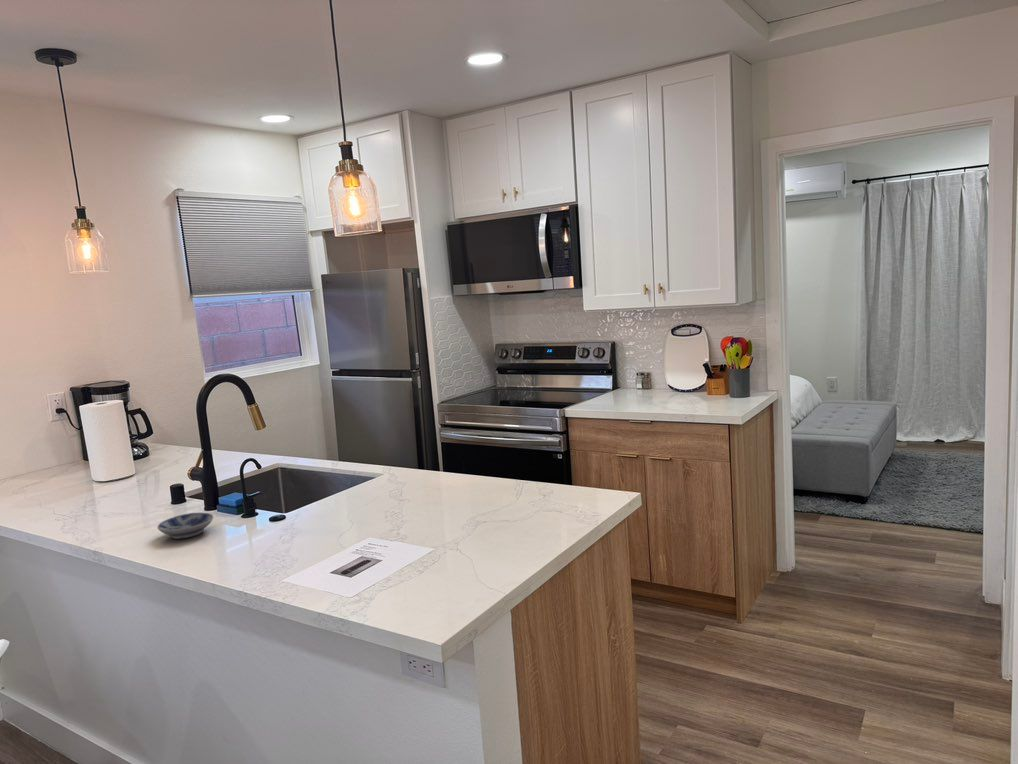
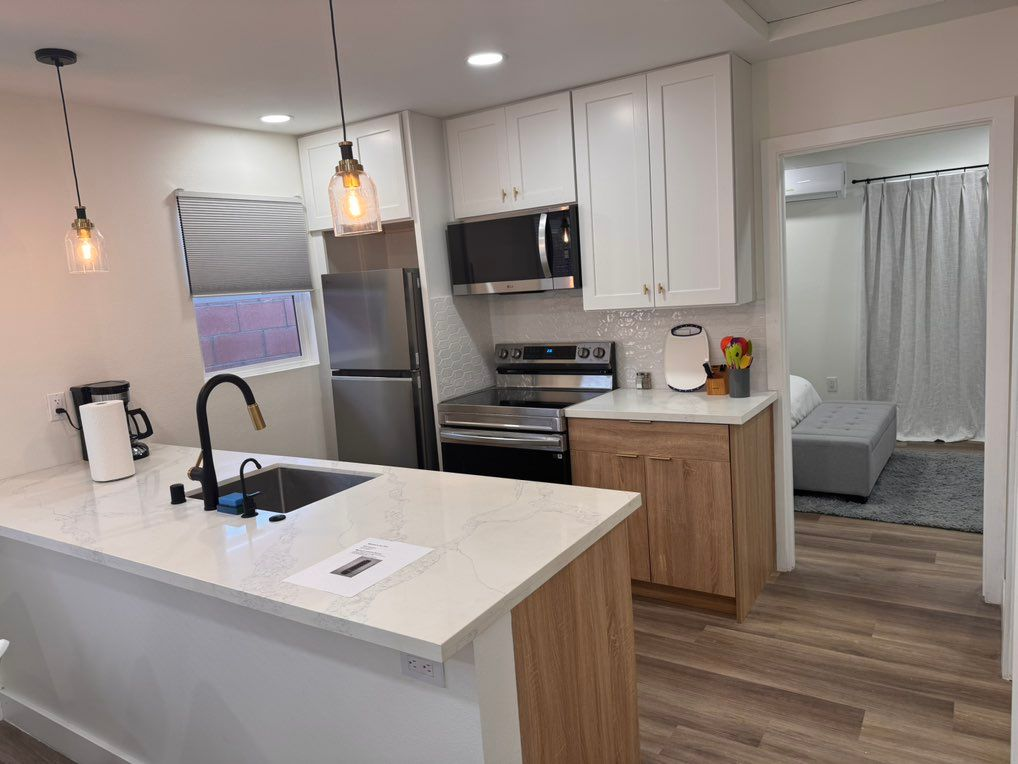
- bowl [156,512,214,540]
